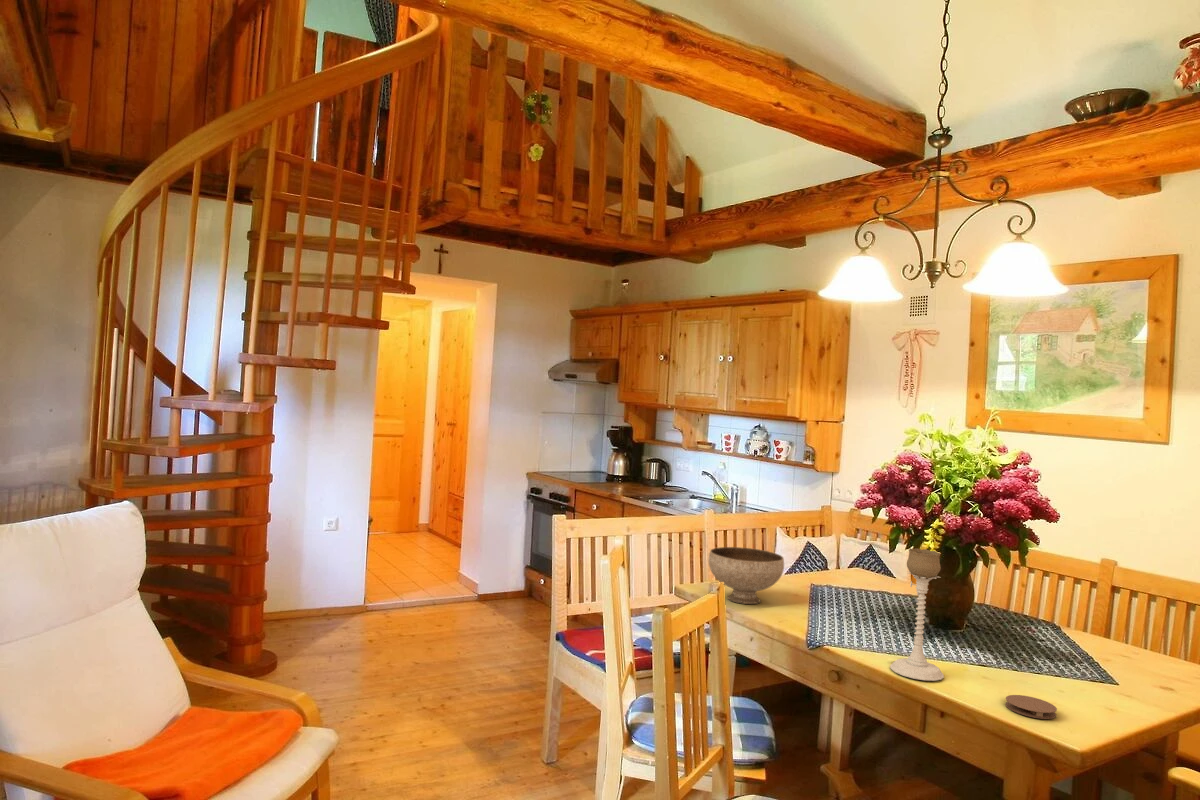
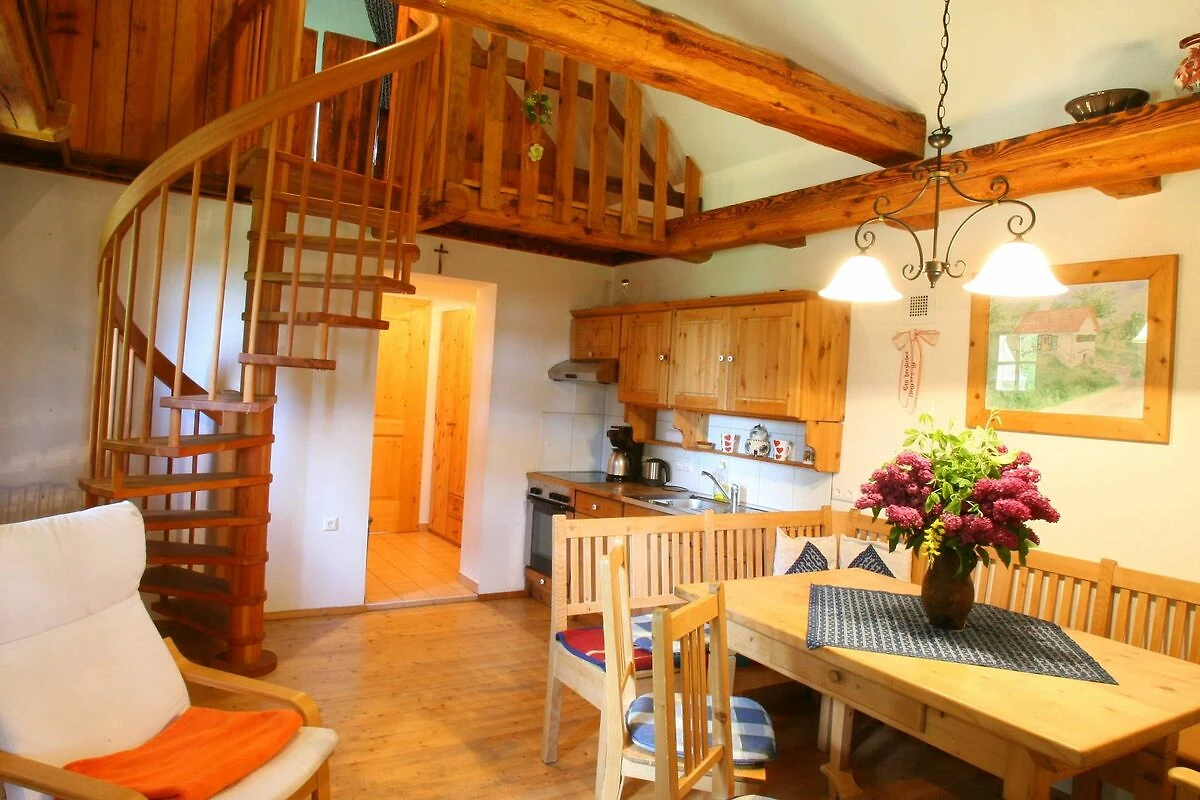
- bowl [707,546,785,605]
- coaster [1004,694,1058,720]
- candle holder [889,548,945,682]
